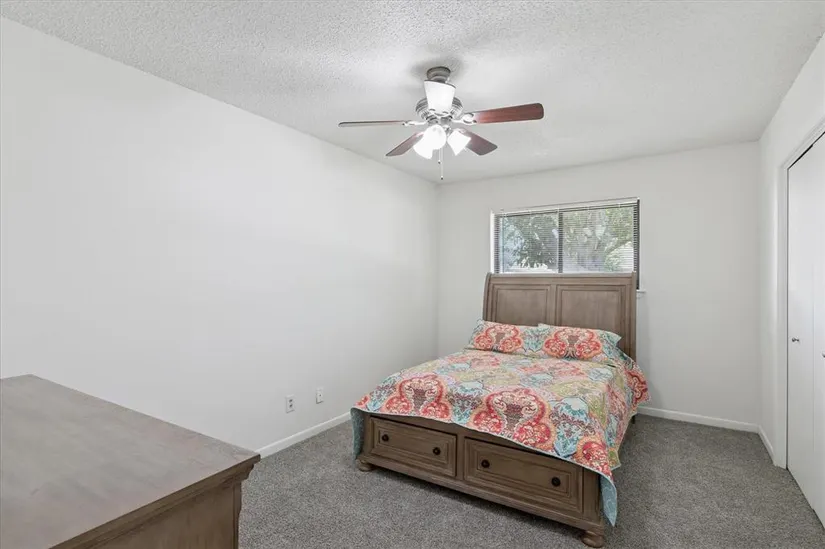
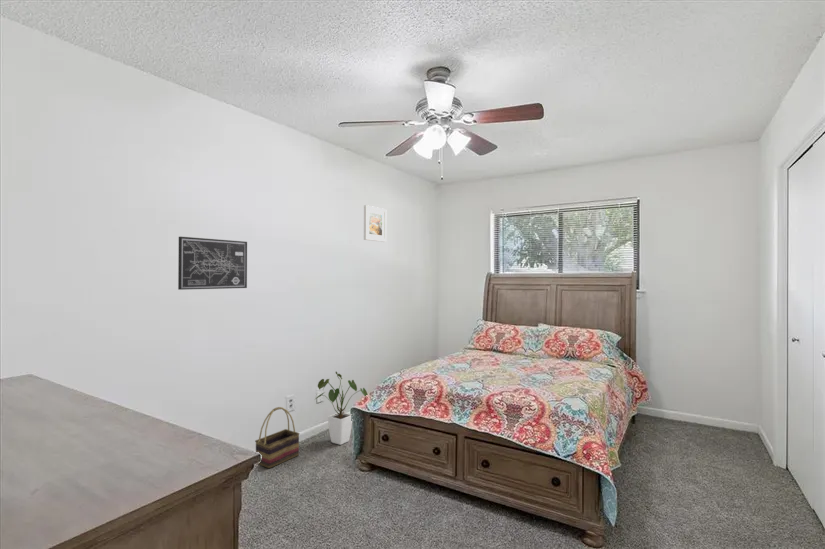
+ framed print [363,204,387,243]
+ basket [254,406,301,469]
+ wall art [177,236,248,291]
+ house plant [315,371,369,446]
